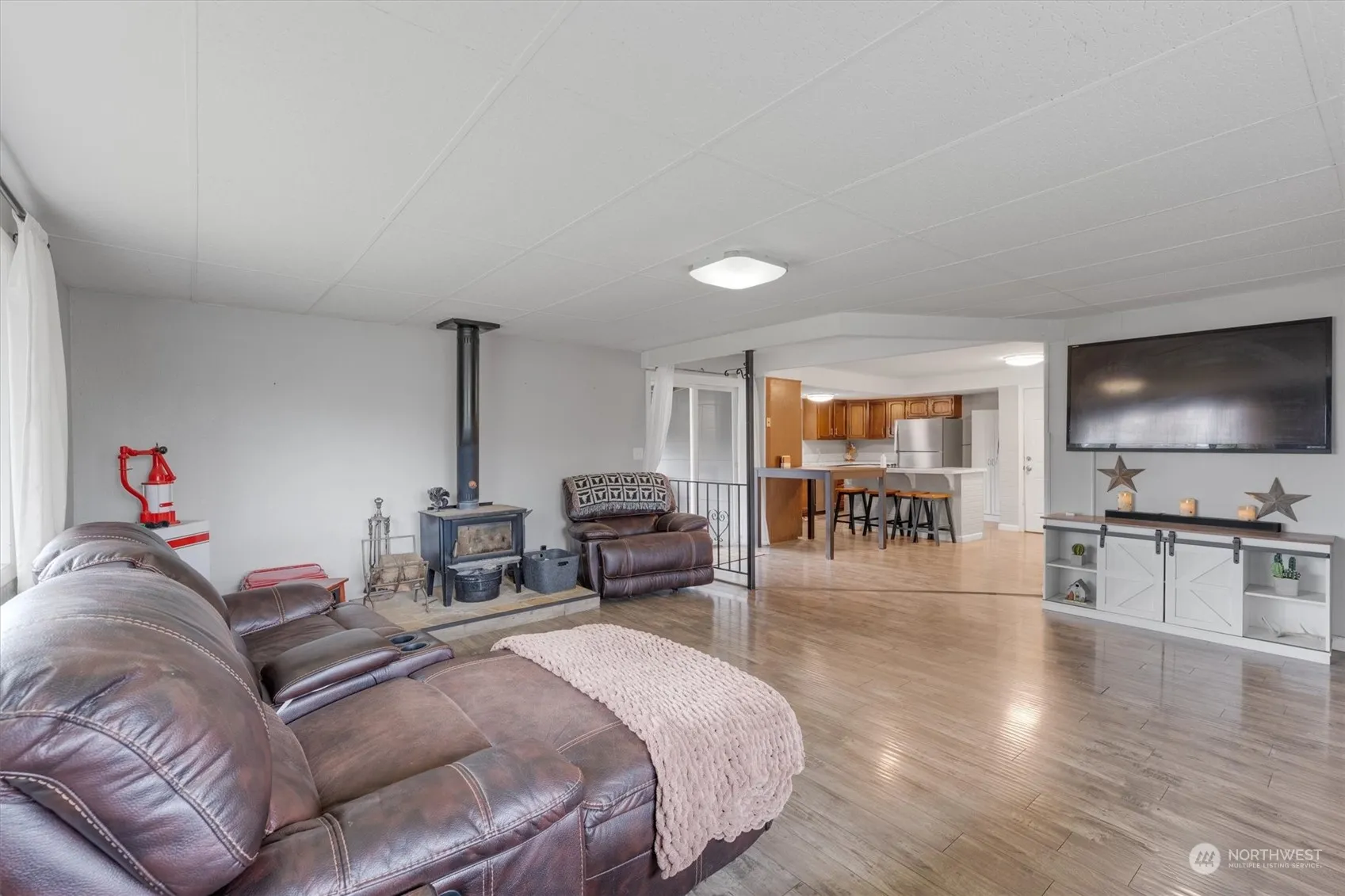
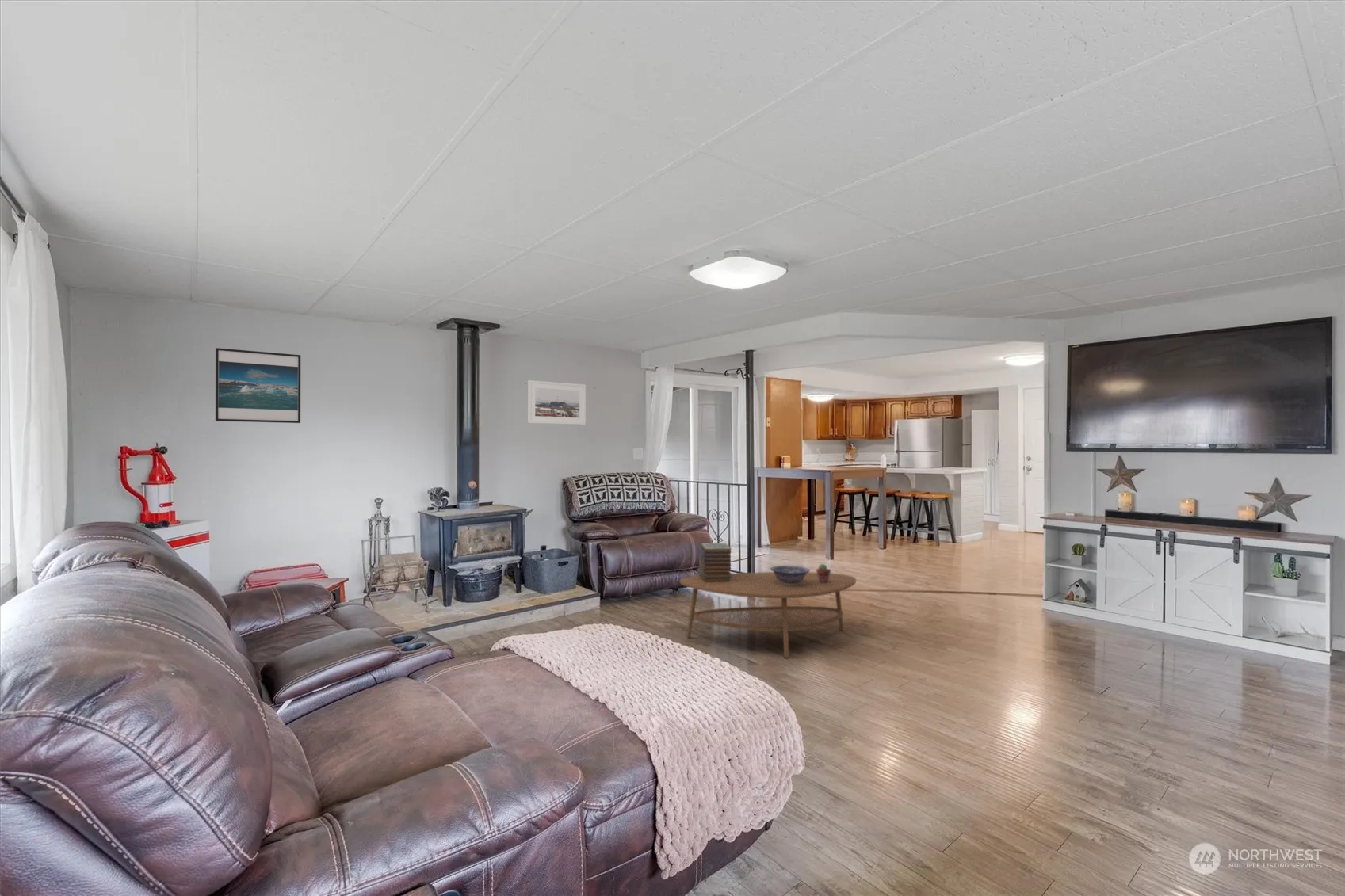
+ potted succulent [816,563,831,583]
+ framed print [215,347,301,424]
+ book stack [697,542,732,582]
+ coffee table [679,571,857,659]
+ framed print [527,379,587,425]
+ decorative bowl [770,565,811,585]
